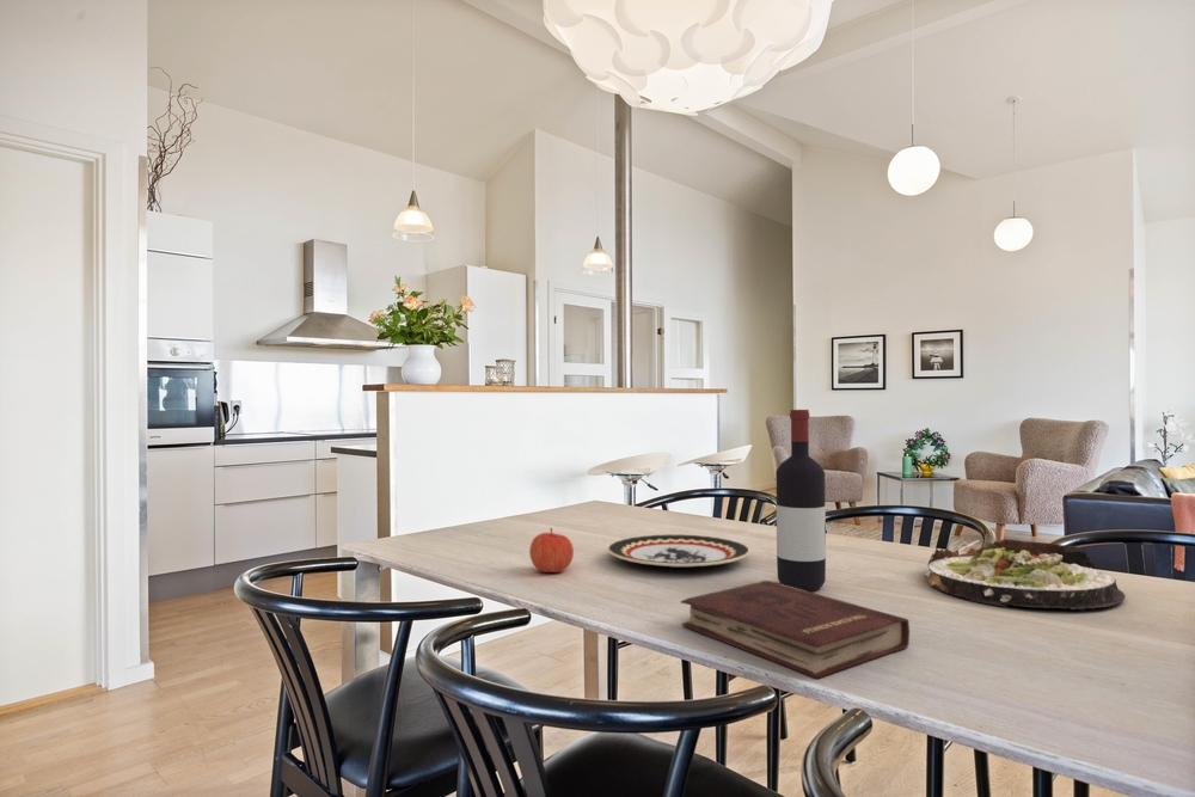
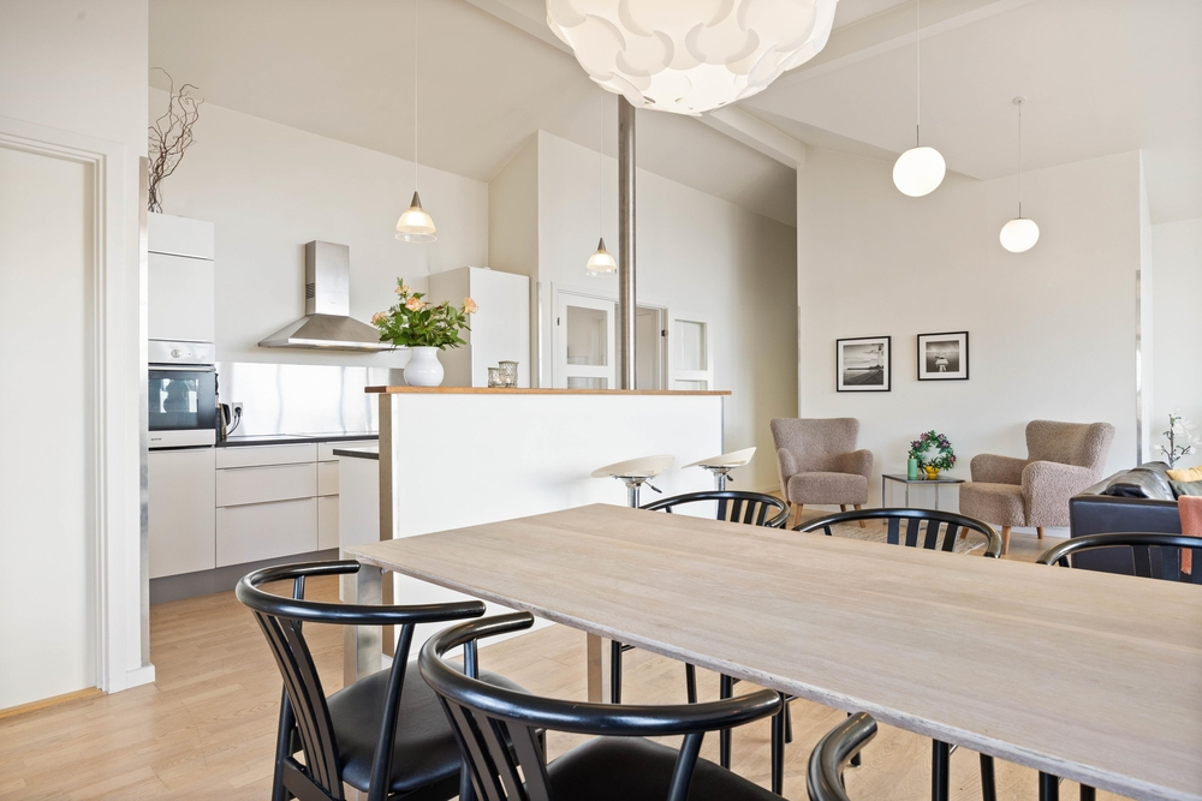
- wine bottle [774,409,827,593]
- salad plate [924,538,1127,611]
- plate [606,533,752,569]
- apple [528,527,575,574]
- hardback book [679,580,911,680]
